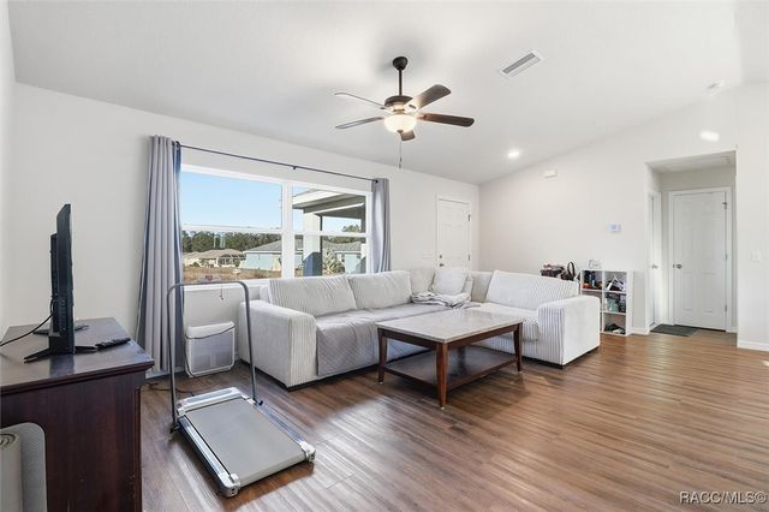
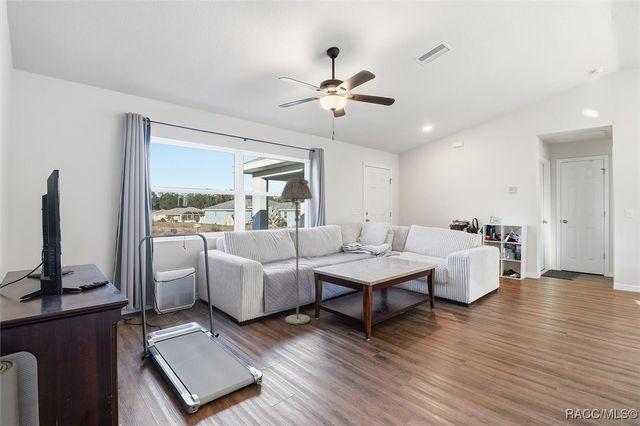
+ floor lamp [280,177,313,325]
